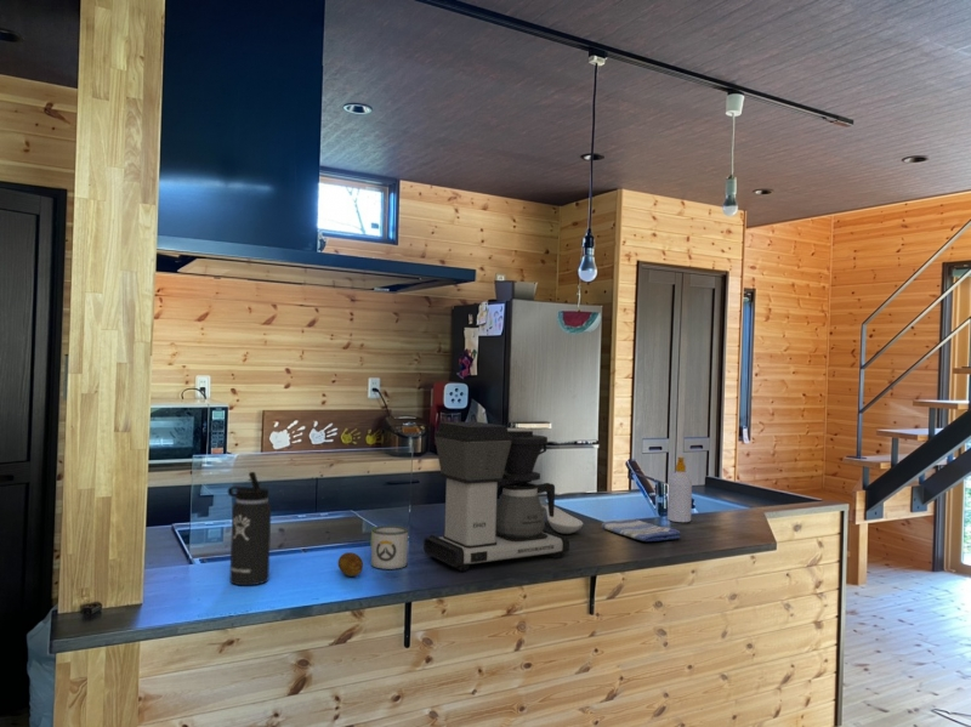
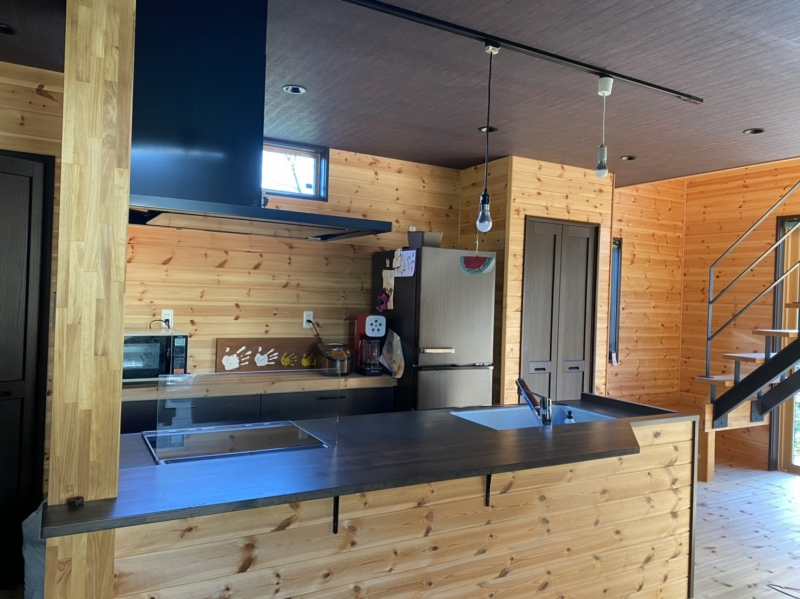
- thermos bottle [227,471,272,586]
- coffee maker [422,421,570,572]
- fruit [337,551,364,578]
- soap bottle [666,456,693,523]
- spoon rest [541,504,584,535]
- dish towel [601,518,682,543]
- mug [369,524,409,570]
